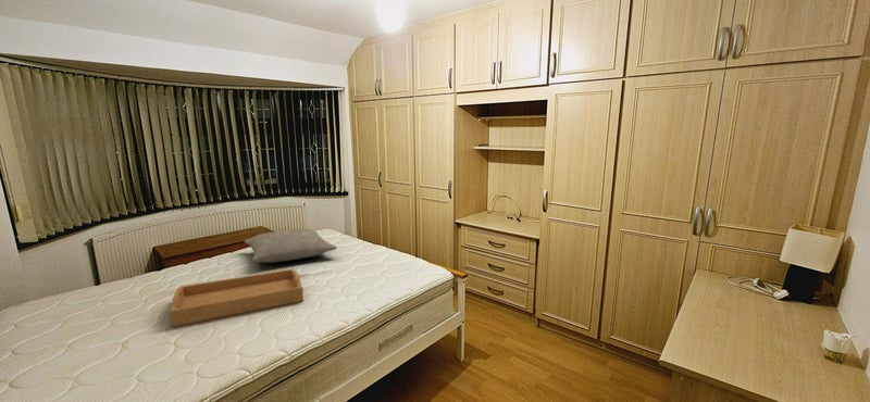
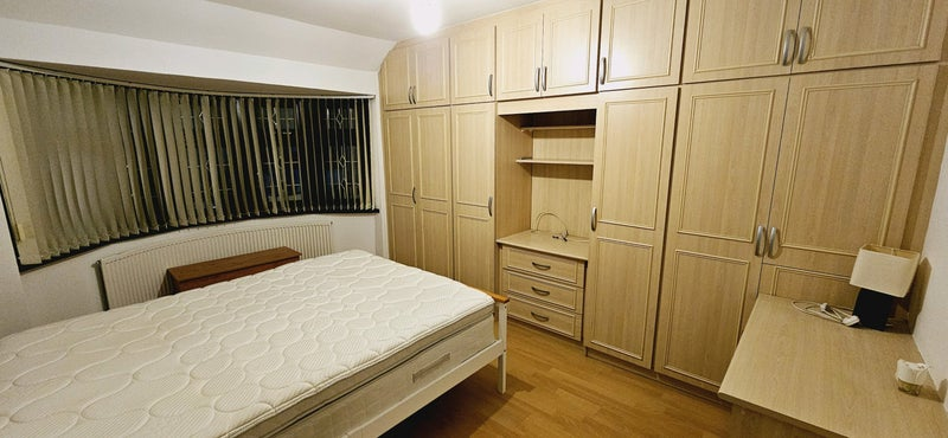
- serving tray [169,267,304,328]
- pillow [243,228,338,264]
